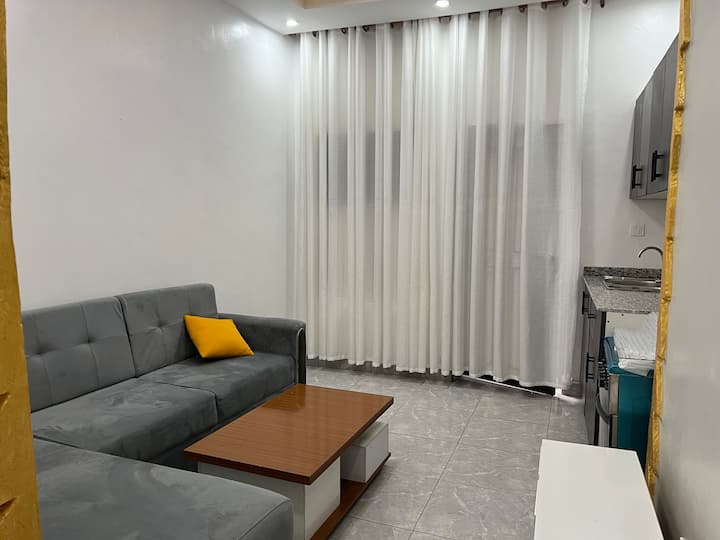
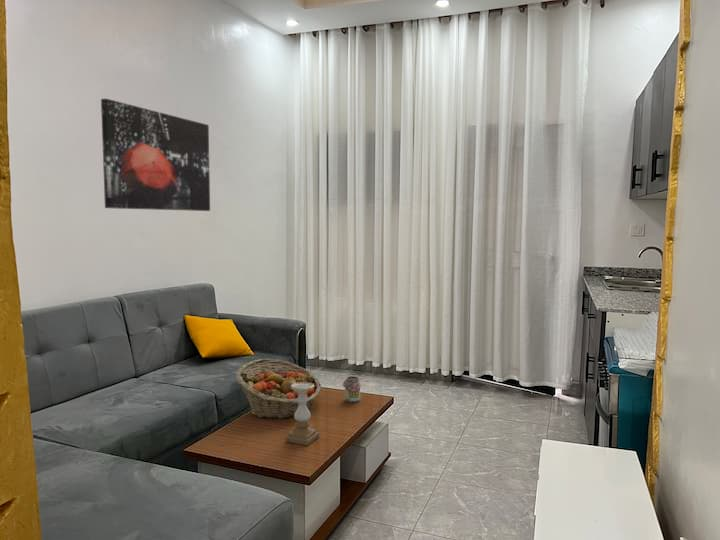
+ wall art [100,98,211,212]
+ candle holder [285,382,320,446]
+ beverage can [342,375,361,403]
+ fruit basket [235,358,322,420]
